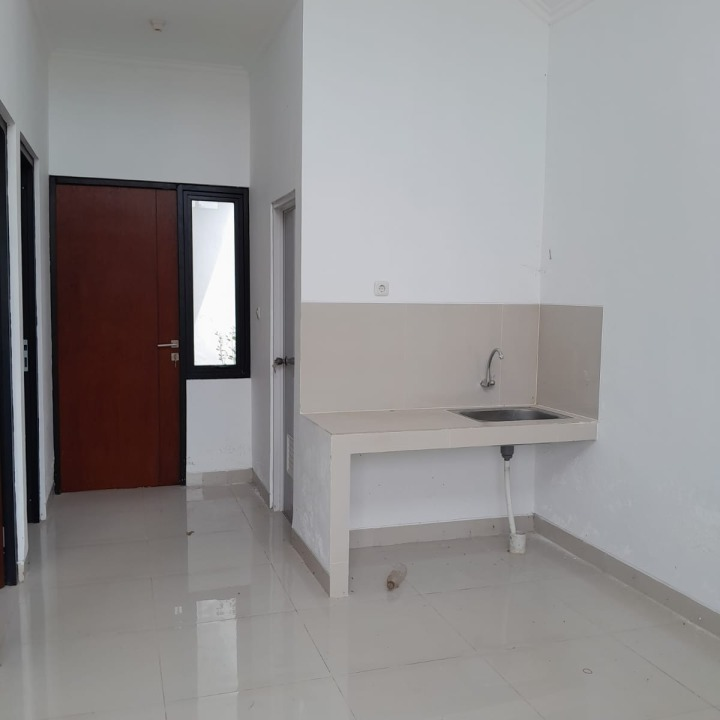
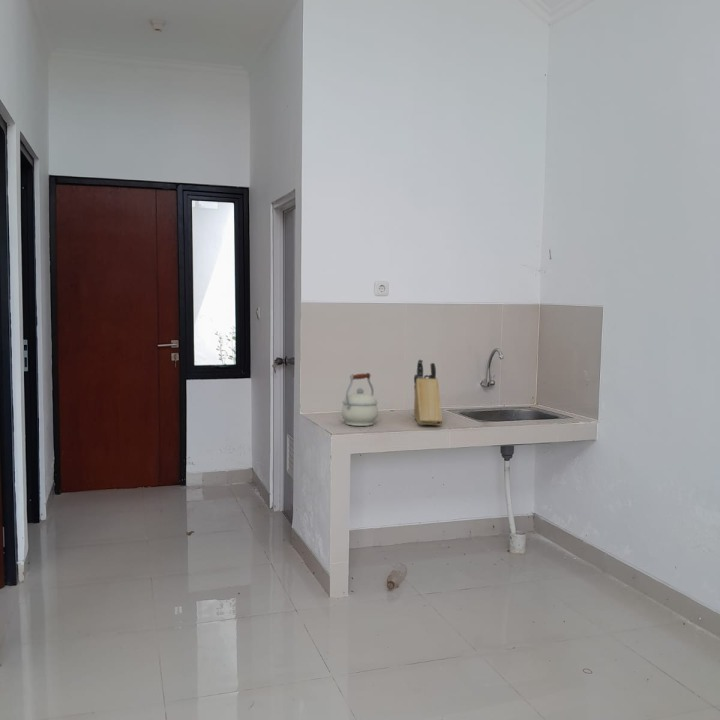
+ kettle [340,372,379,427]
+ knife block [413,358,443,427]
